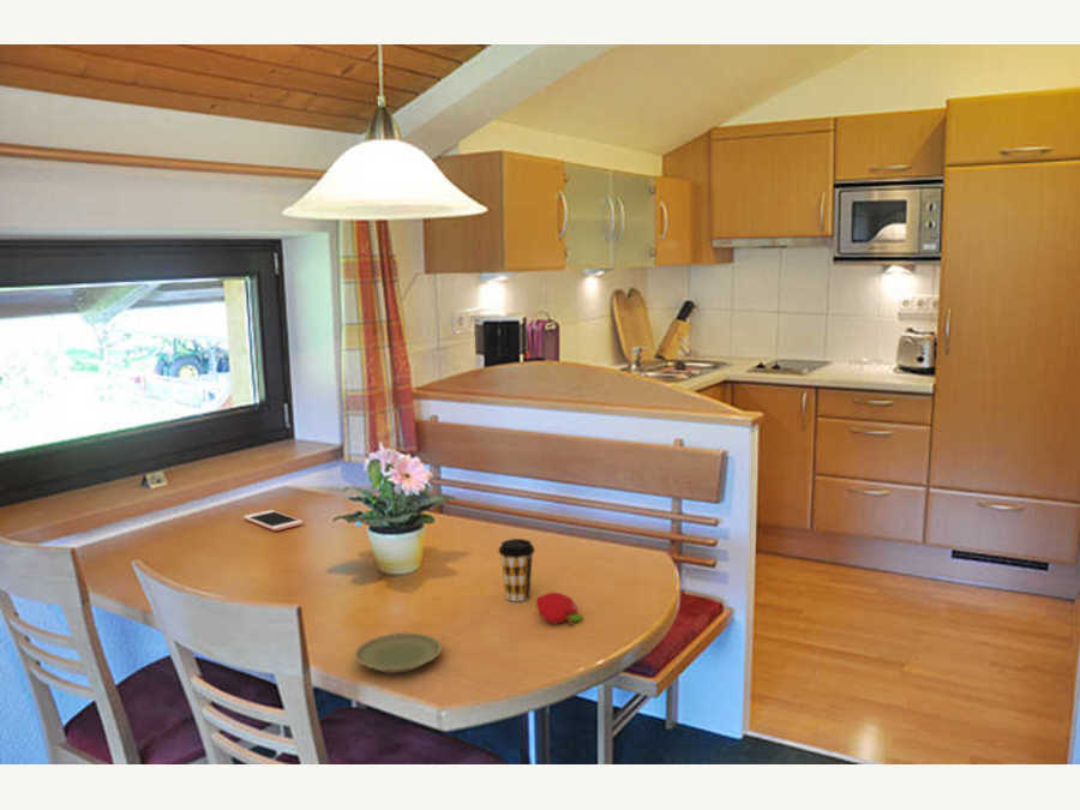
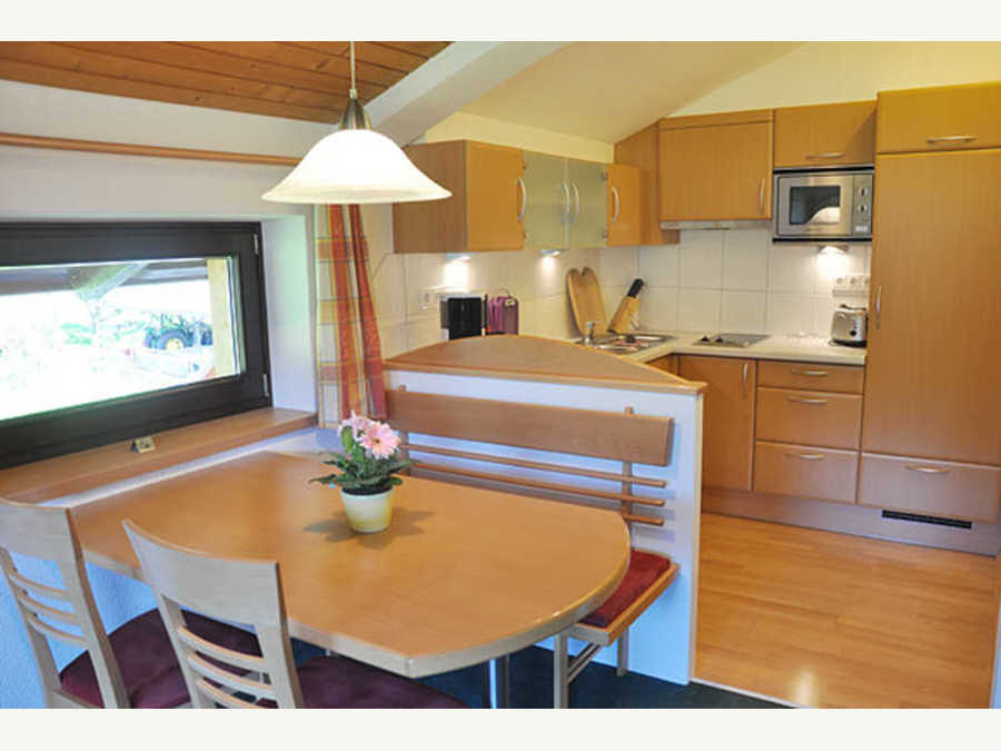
- coffee cup [497,538,536,602]
- plate [354,631,443,674]
- fruit [535,592,584,626]
- cell phone [242,509,304,532]
